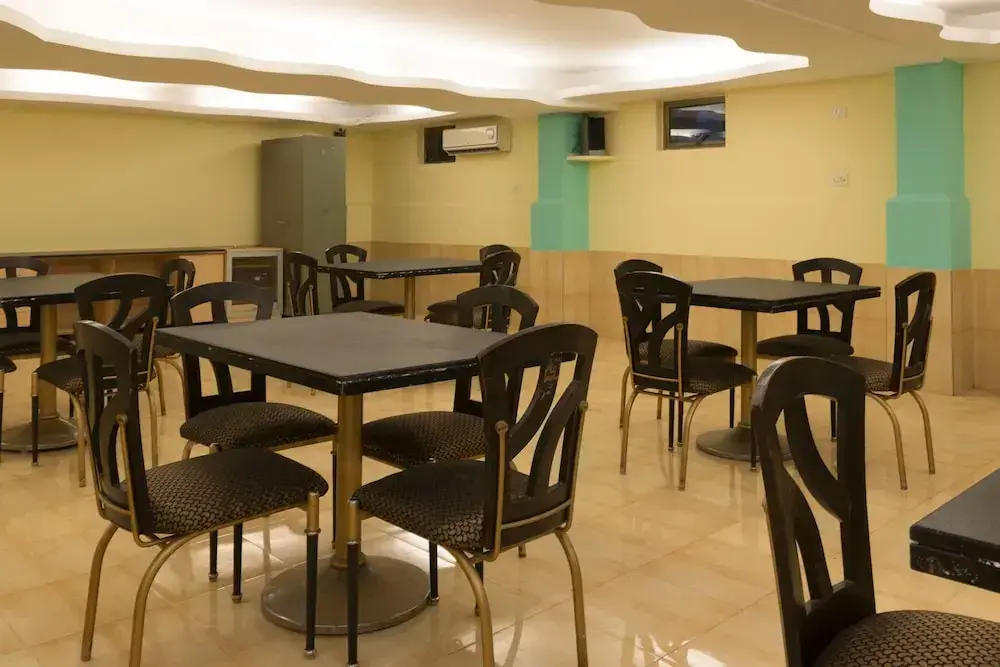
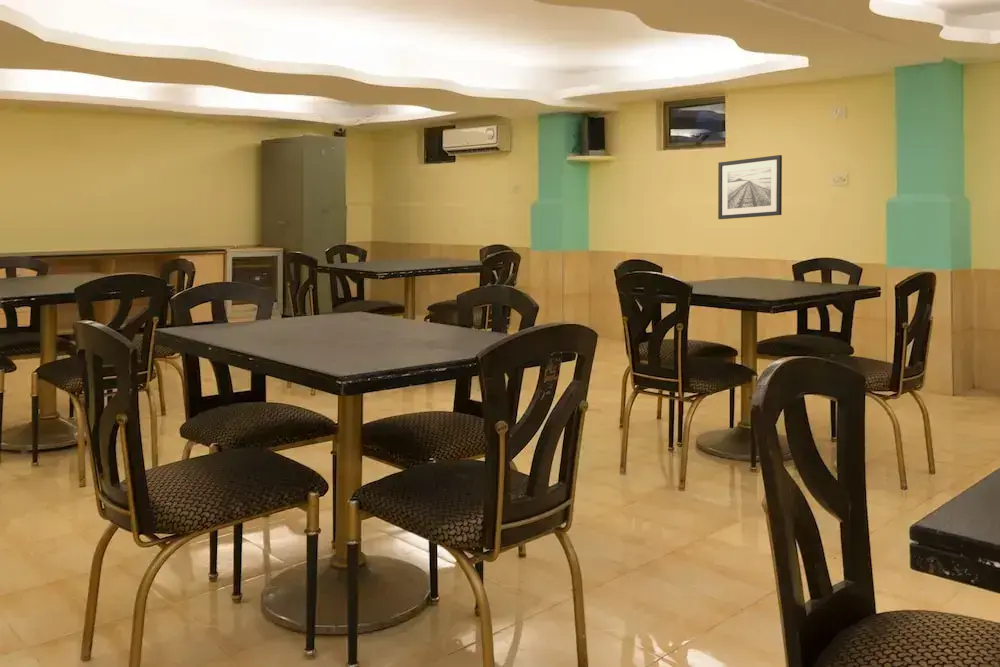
+ wall art [717,154,783,220]
